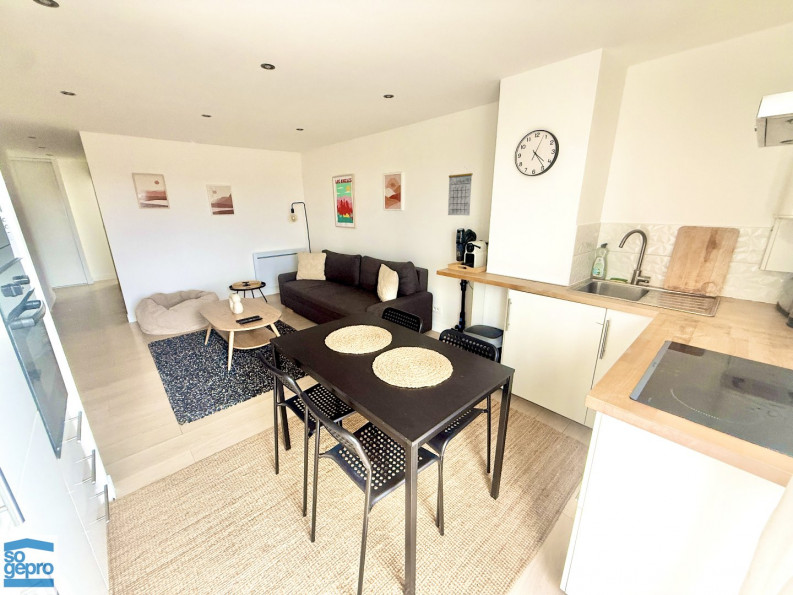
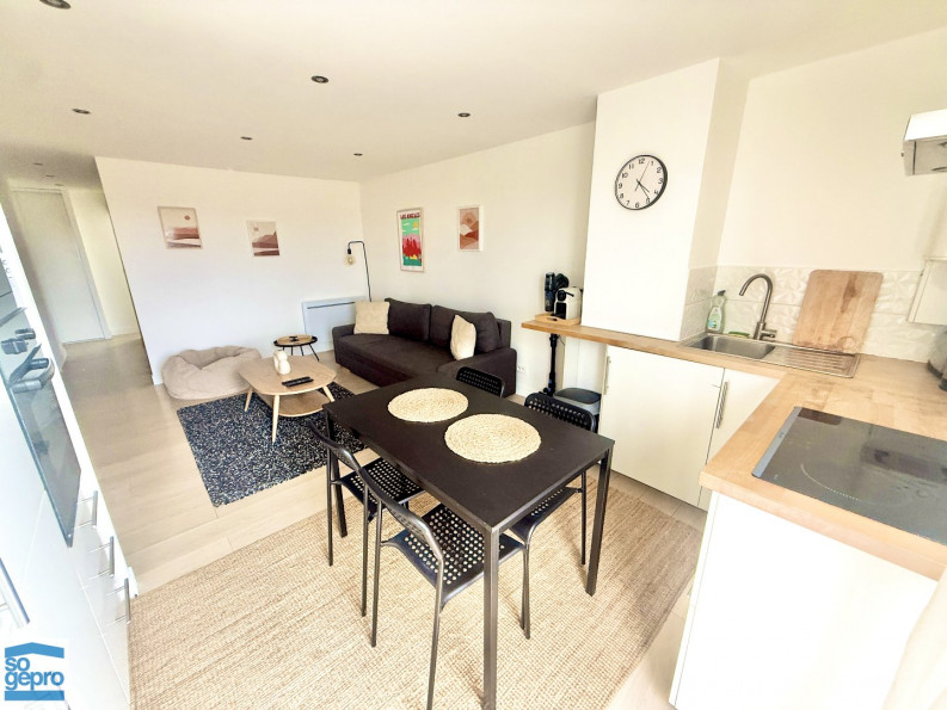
- calendar [447,167,474,216]
